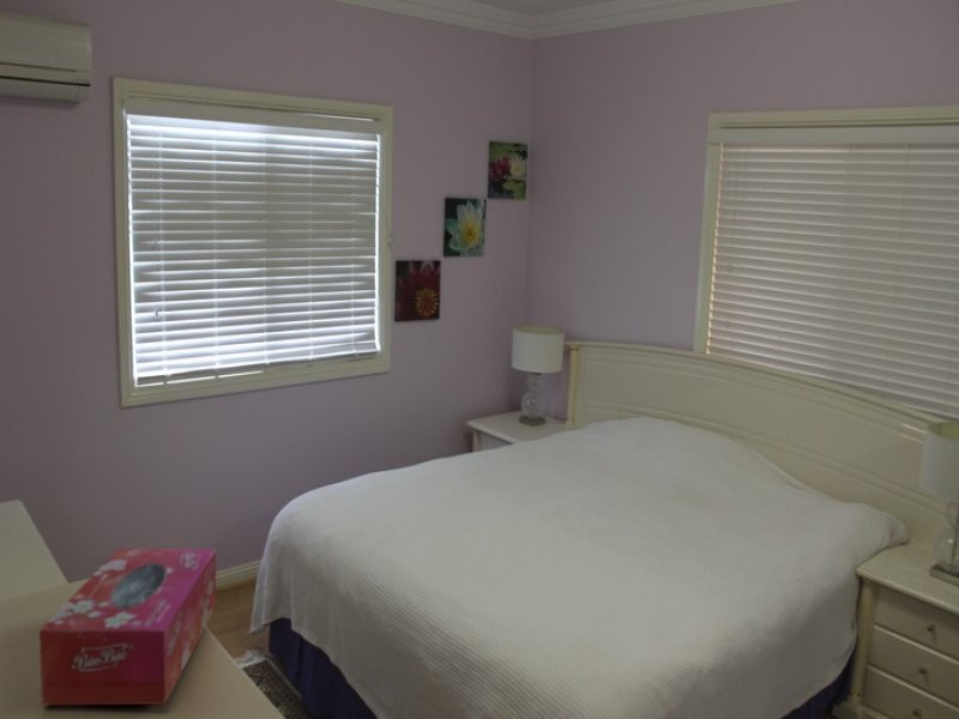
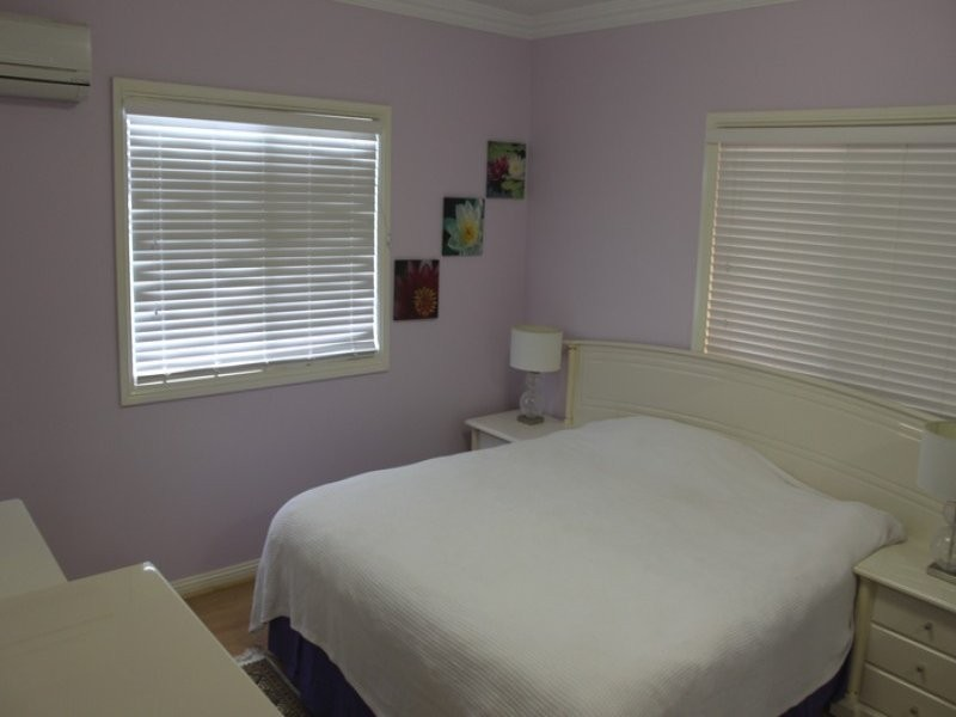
- tissue box [38,548,217,707]
